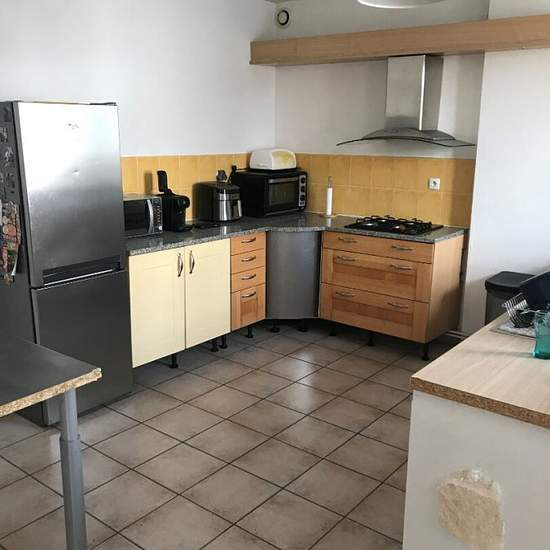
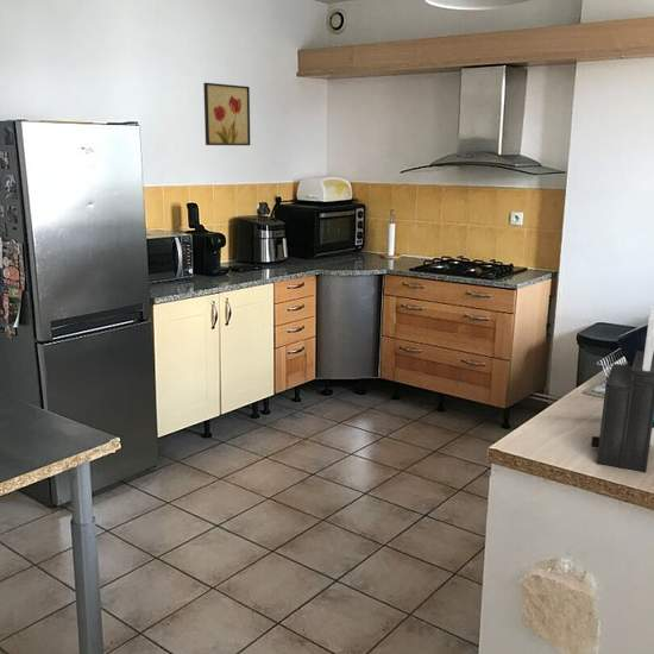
+ knife block [590,304,654,473]
+ wall art [202,82,251,146]
